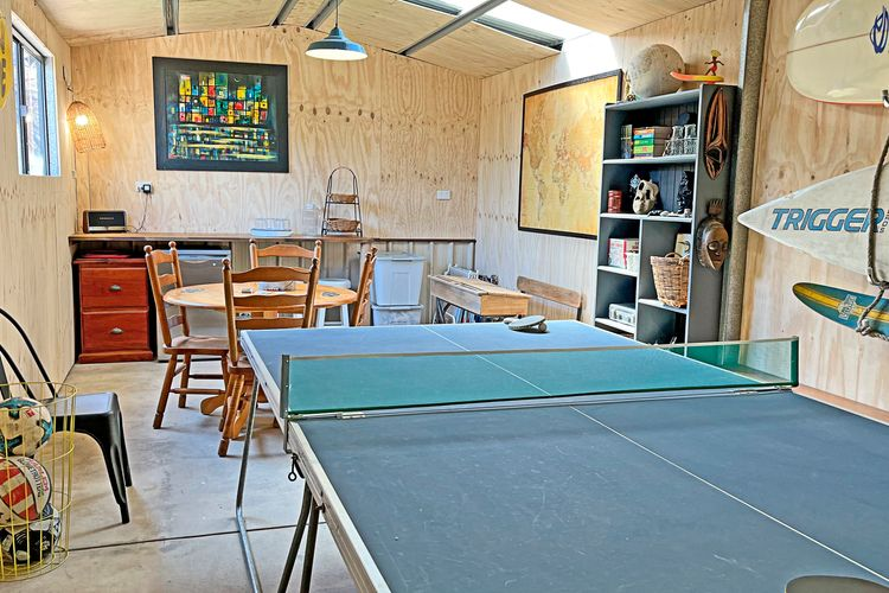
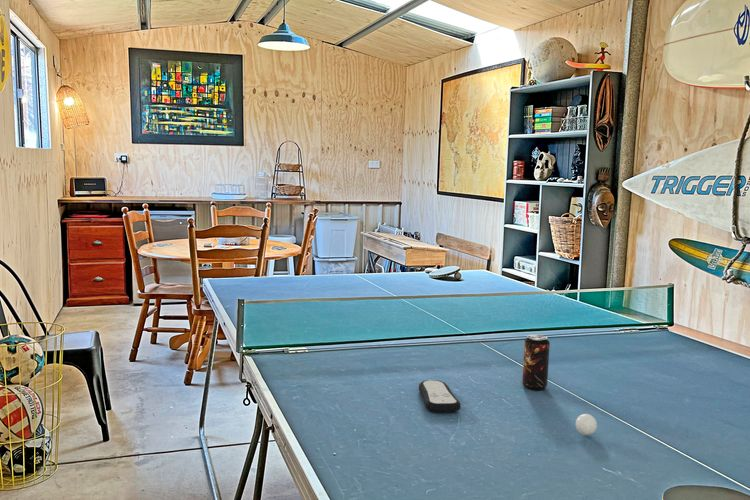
+ ping-pong ball [575,413,598,436]
+ beverage can [521,334,551,391]
+ remote control [418,379,462,413]
